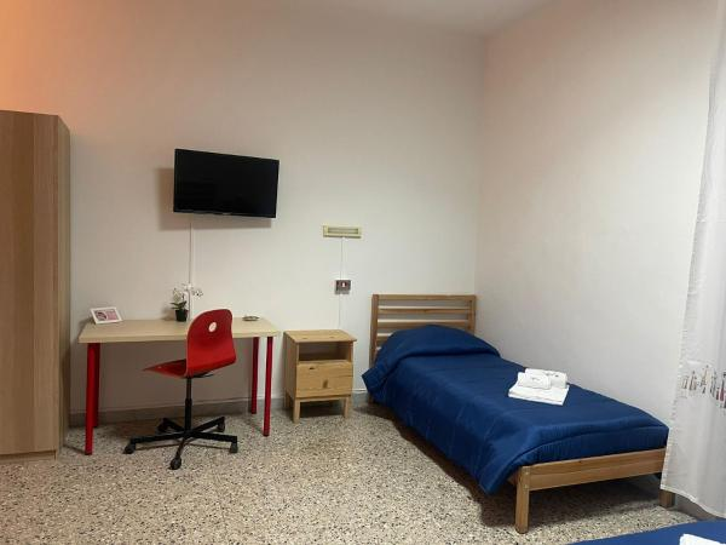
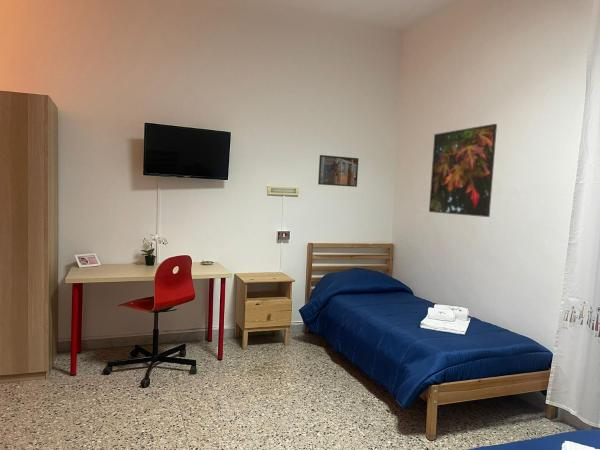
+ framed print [428,123,498,218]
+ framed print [317,154,360,188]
